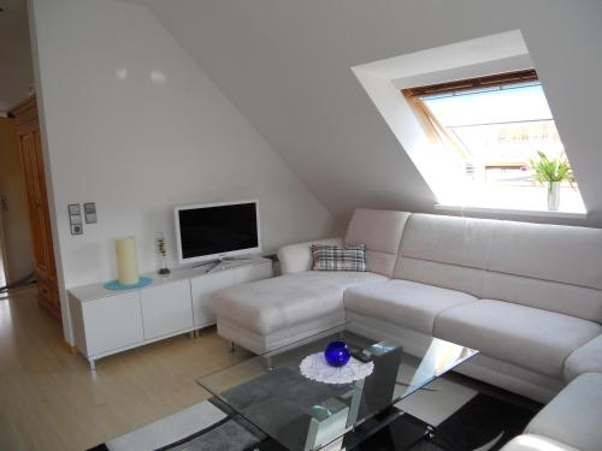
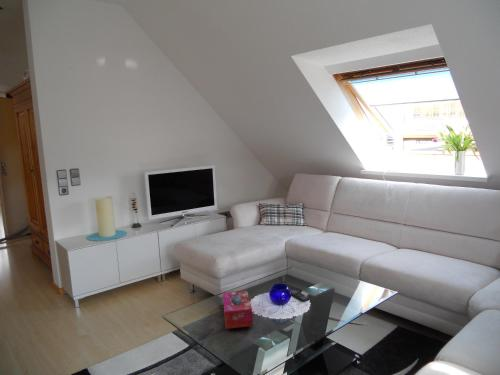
+ tissue box [222,289,254,330]
